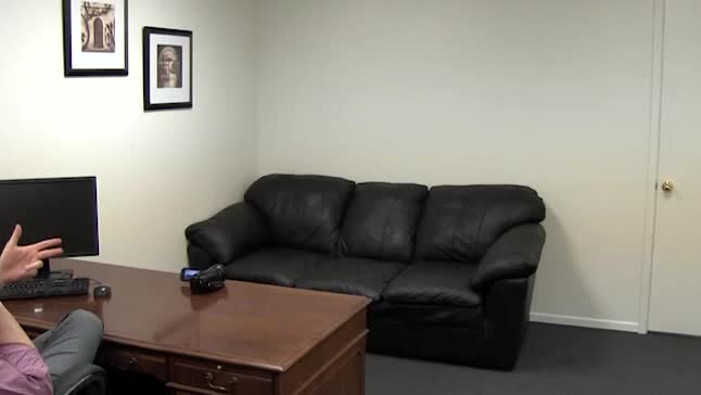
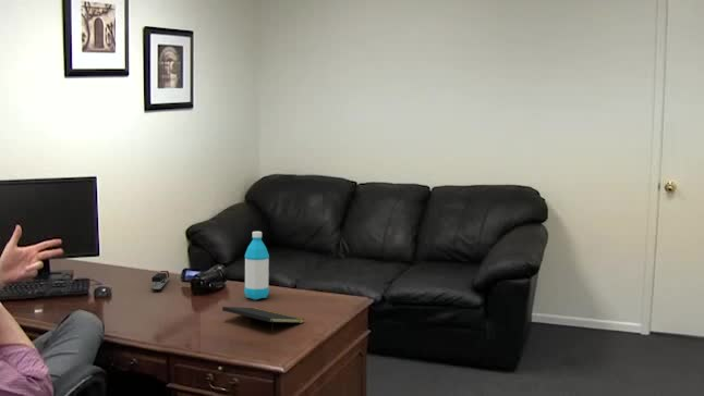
+ notepad [221,306,305,333]
+ water bottle [243,231,270,300]
+ stapler [150,270,170,292]
